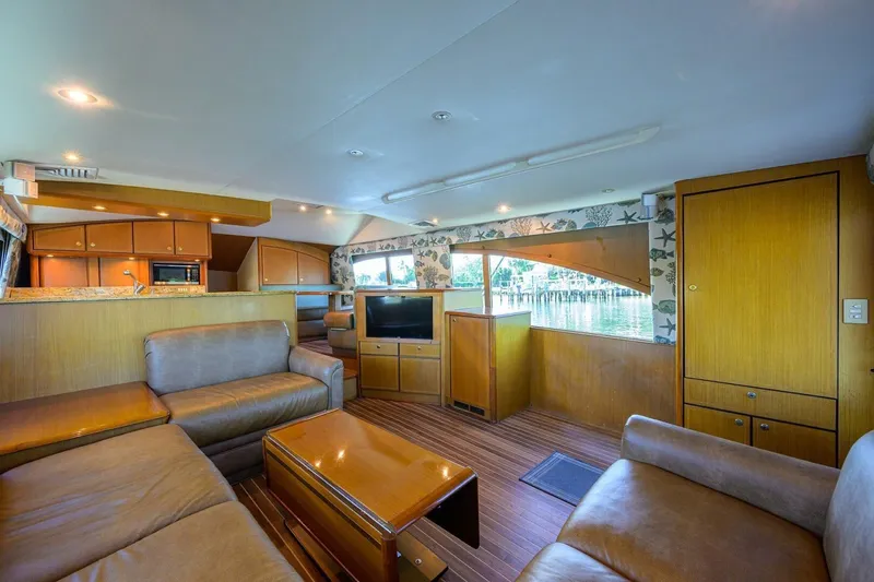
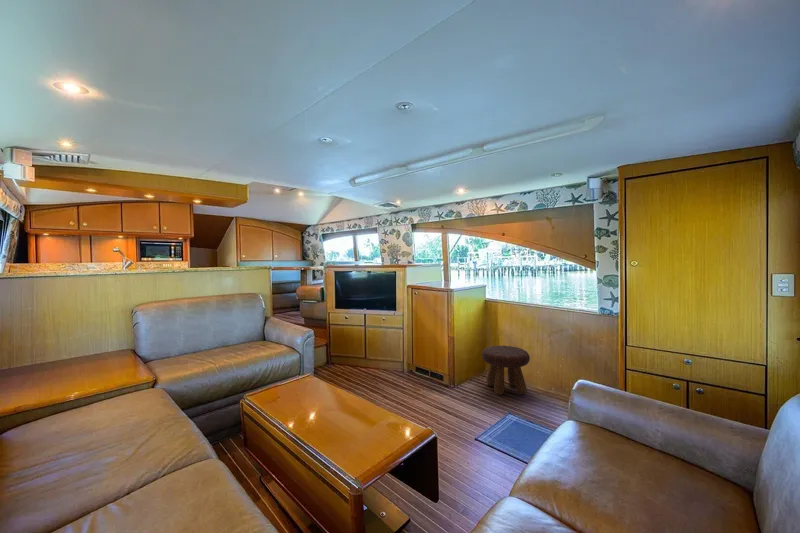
+ footstool [481,345,531,396]
